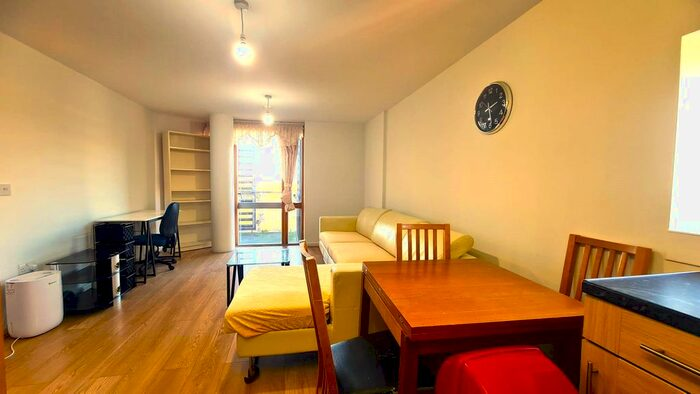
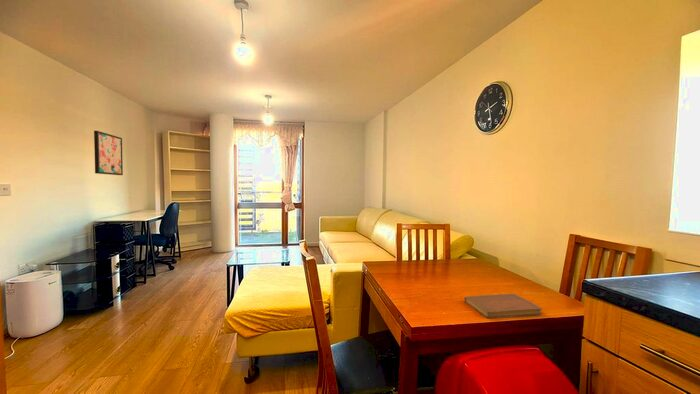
+ wall art [93,130,124,176]
+ notebook [464,292,543,319]
